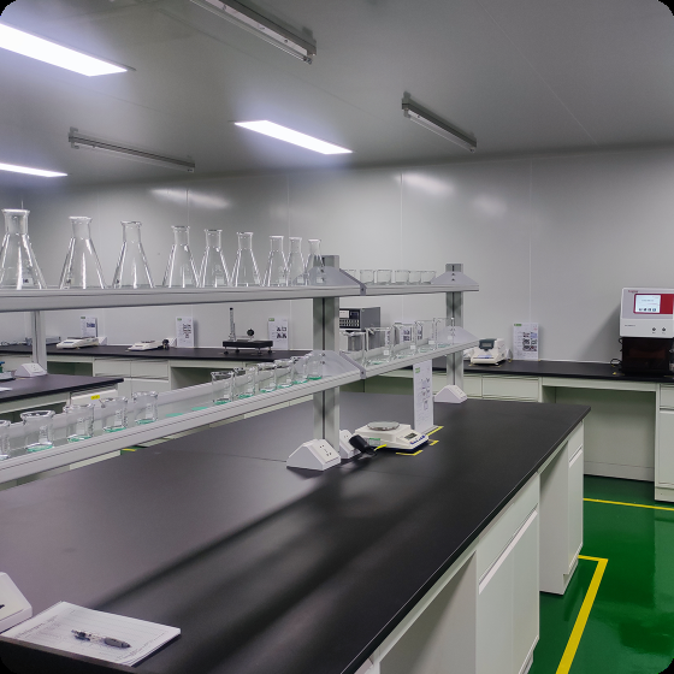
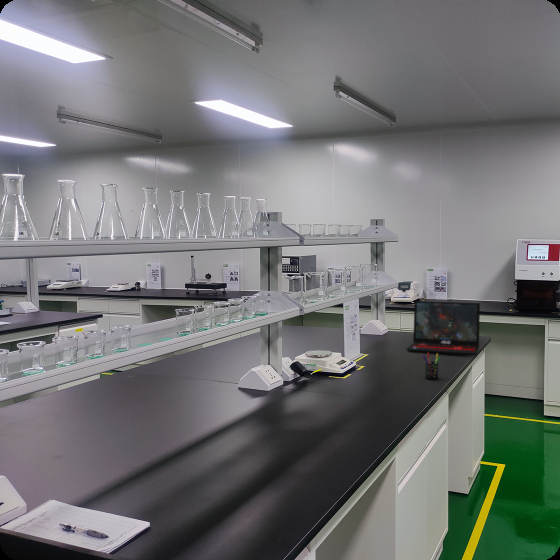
+ pen holder [421,352,441,381]
+ laptop [405,300,481,356]
